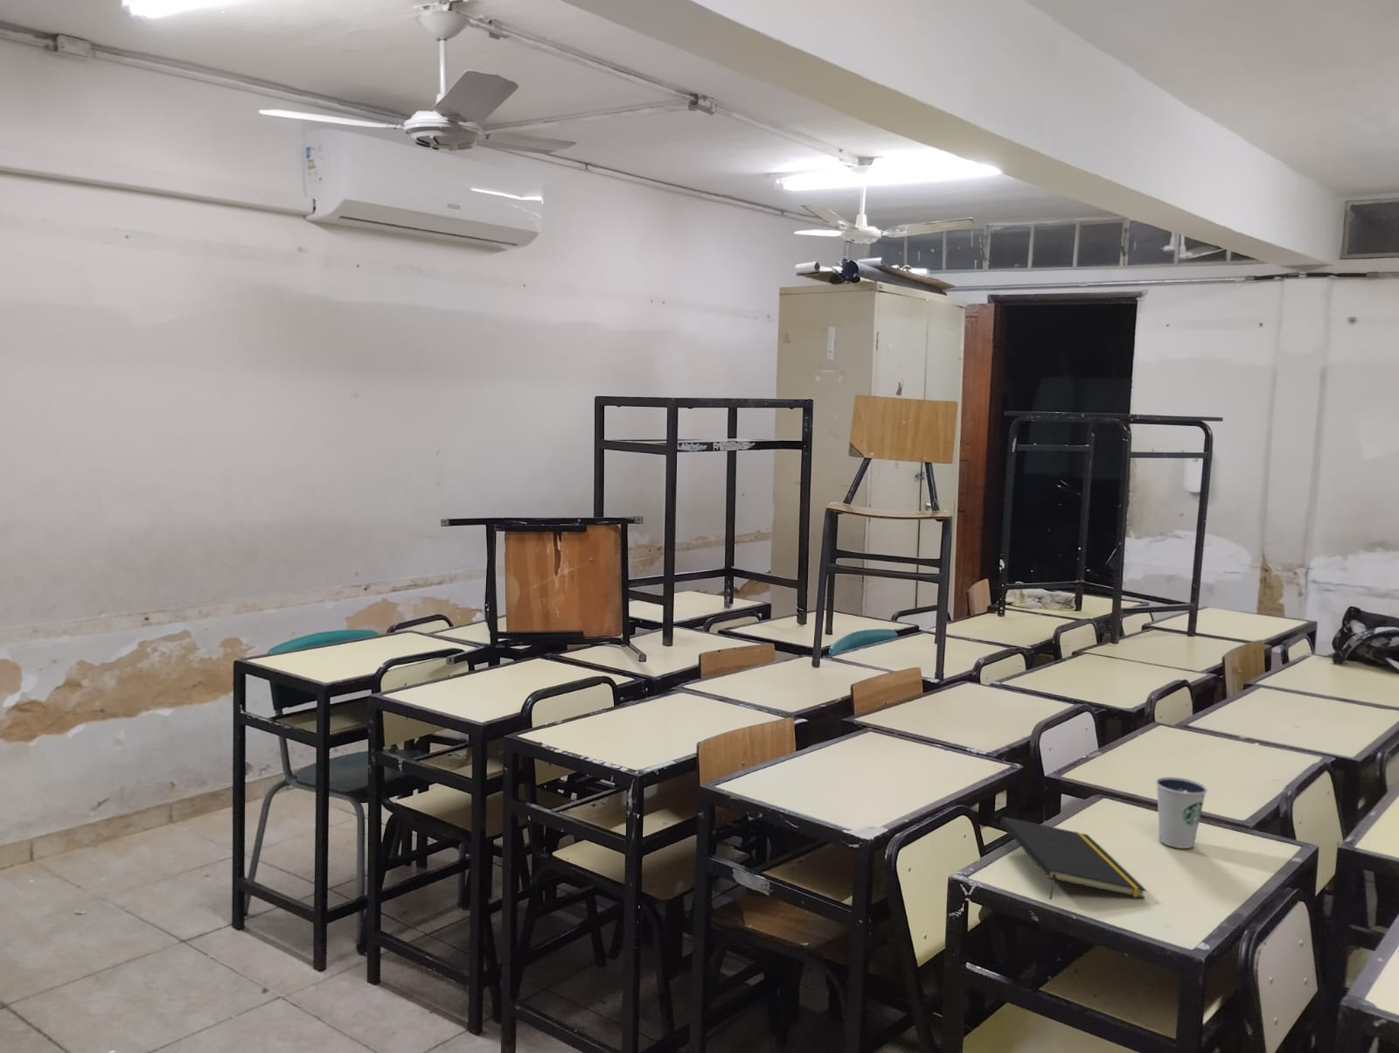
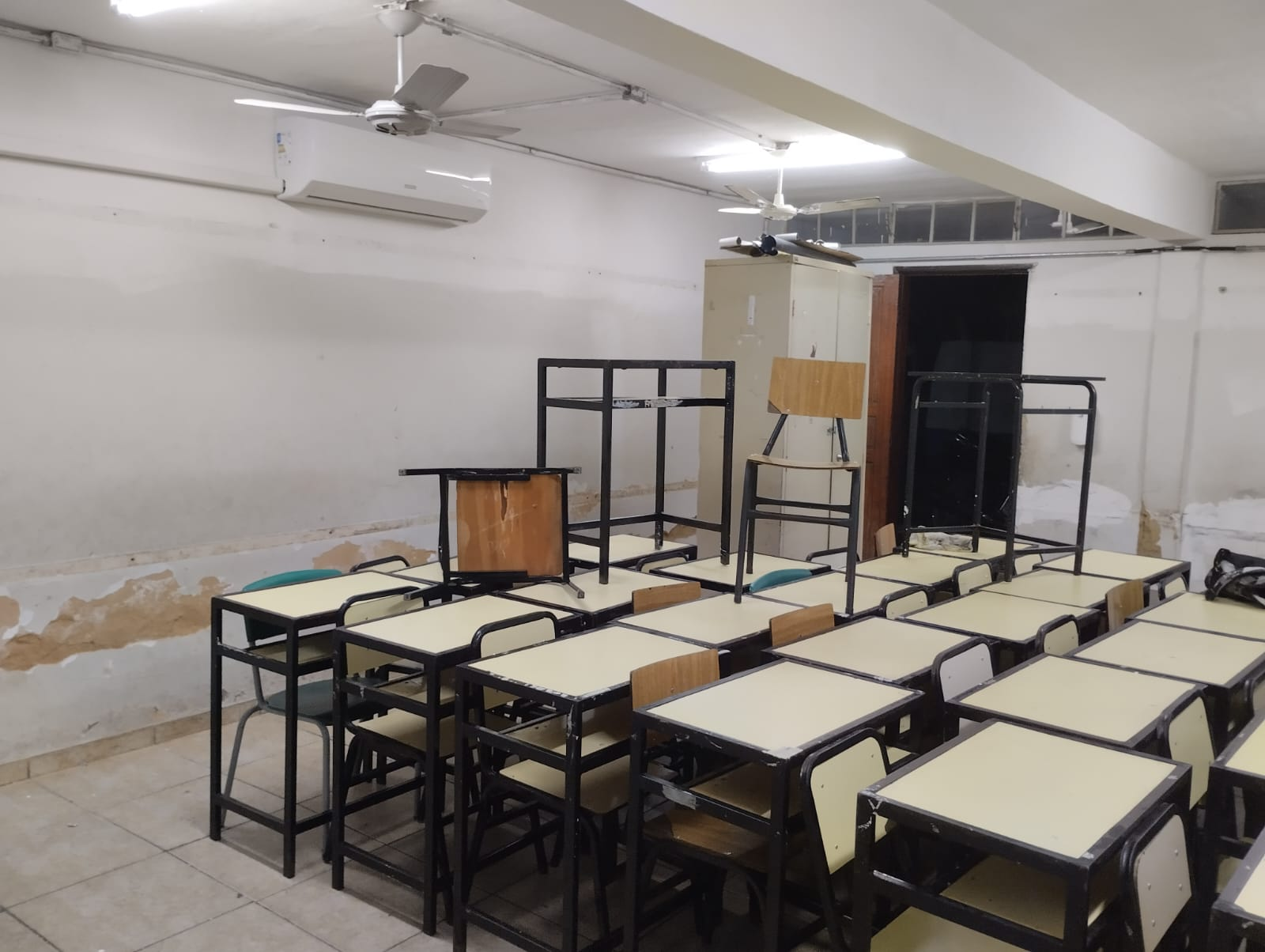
- dixie cup [1155,776,1209,849]
- notepad [1000,816,1147,900]
